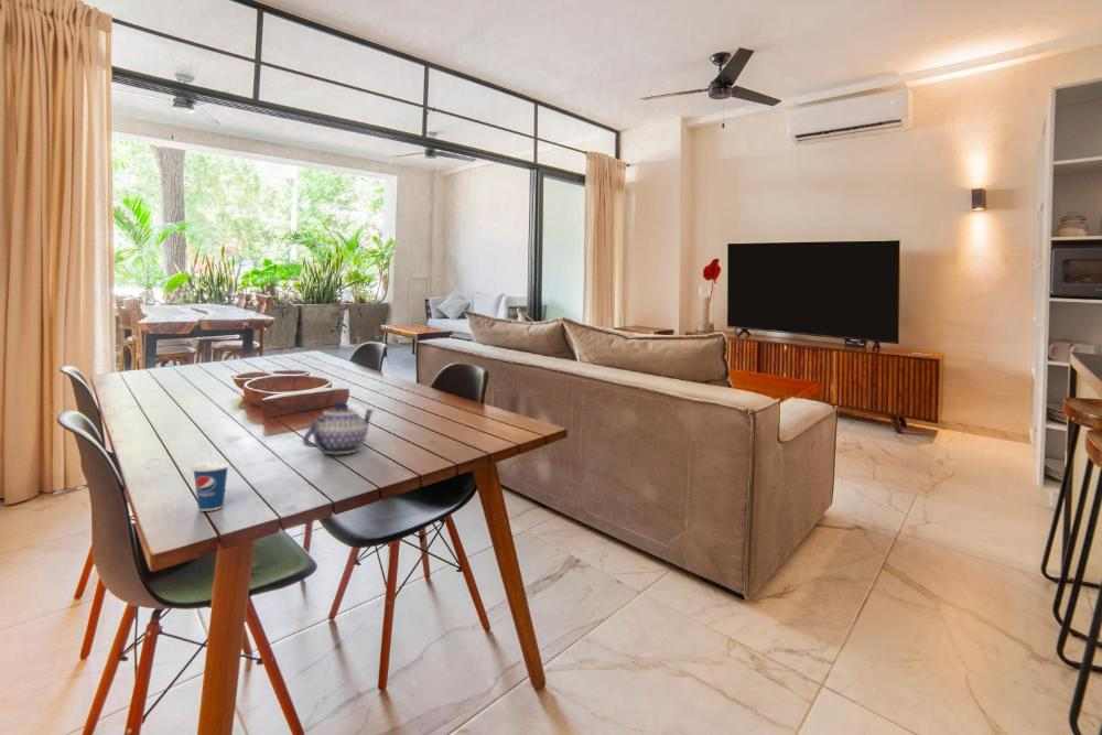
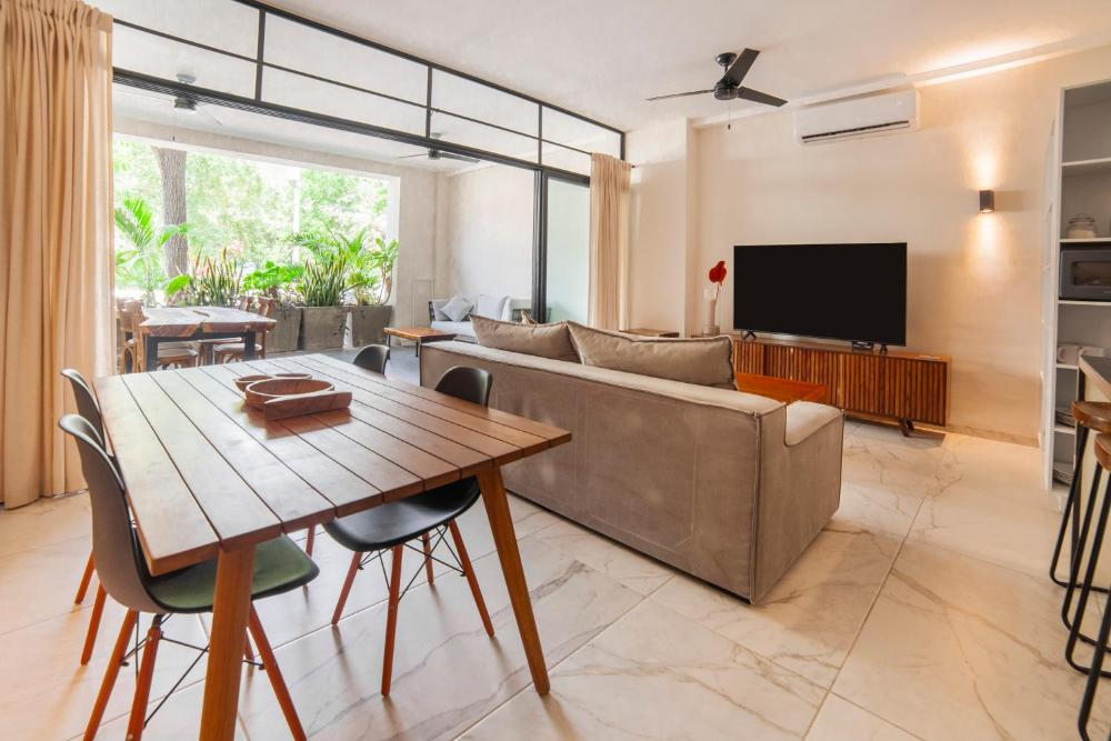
- cup [191,440,230,512]
- teapot [301,400,376,455]
